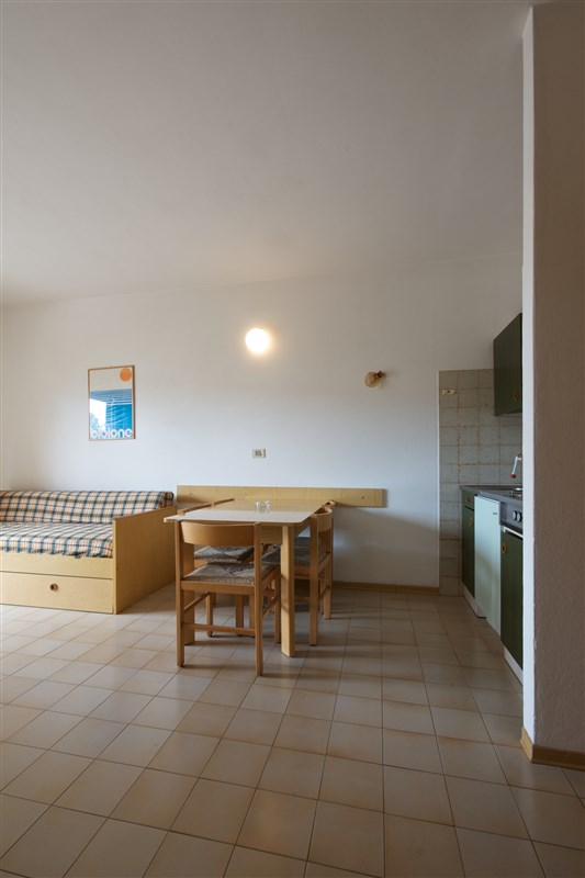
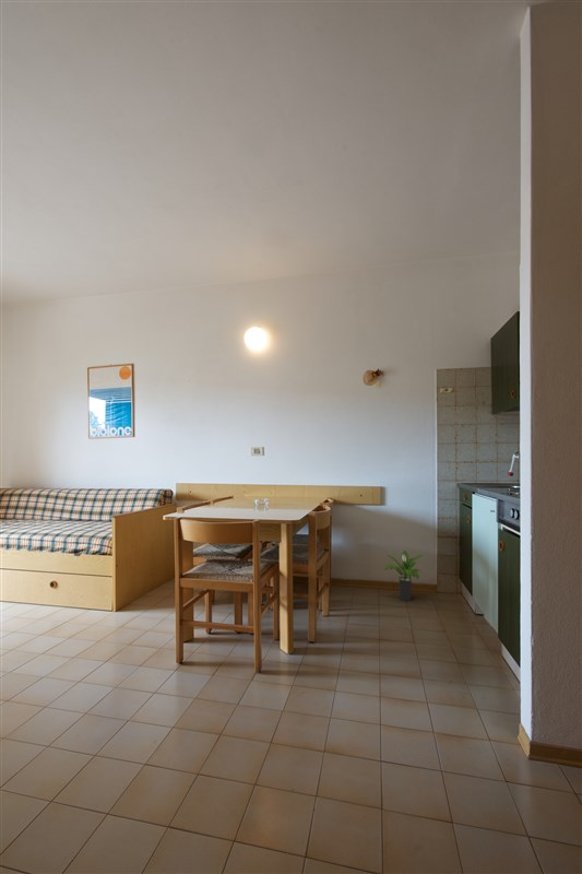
+ potted plant [383,550,426,602]
